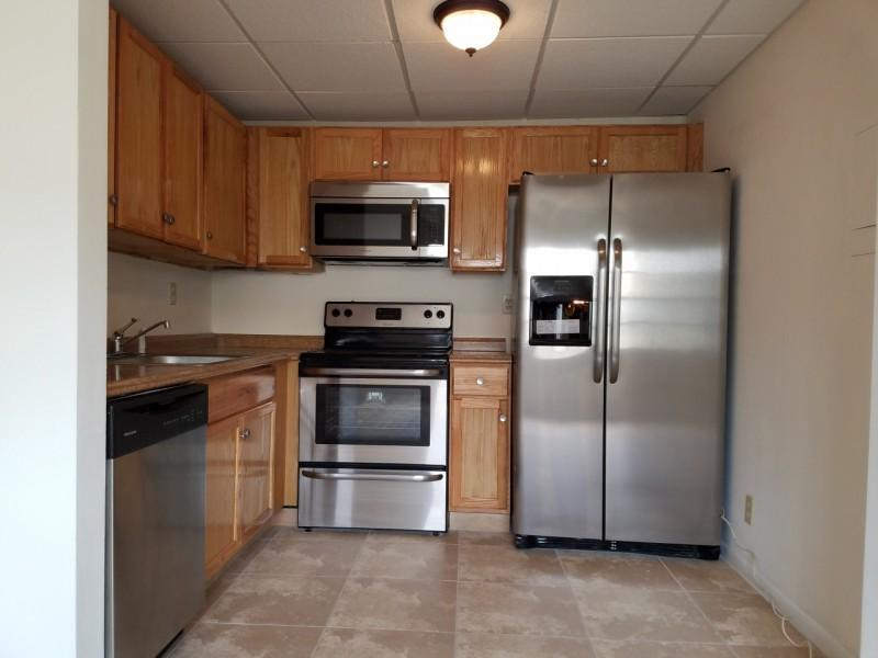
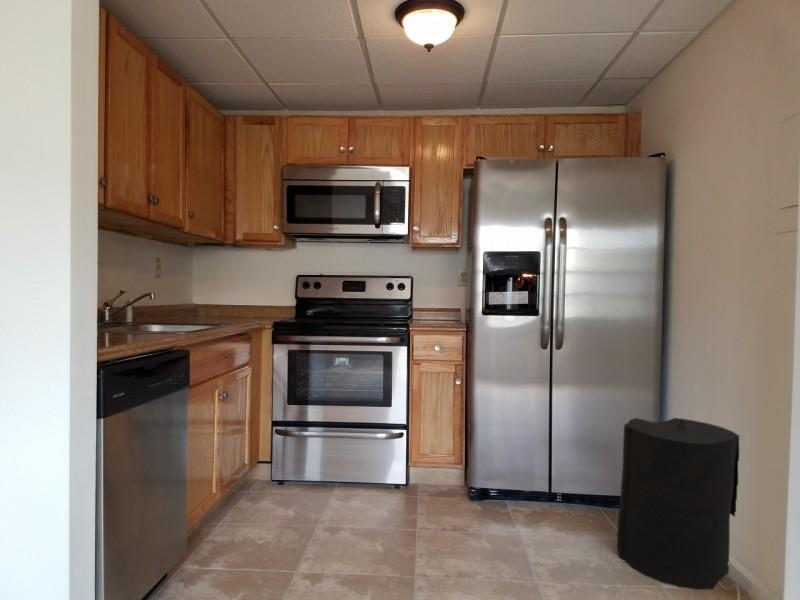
+ trash can [616,417,740,591]
